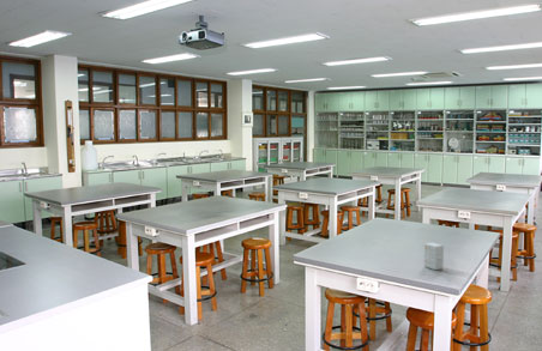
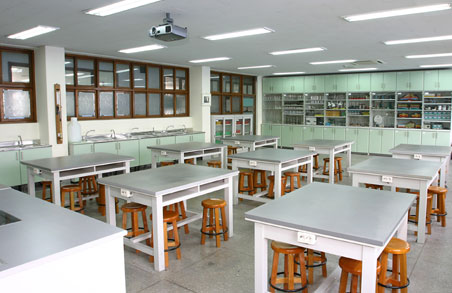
- small box [423,241,445,271]
